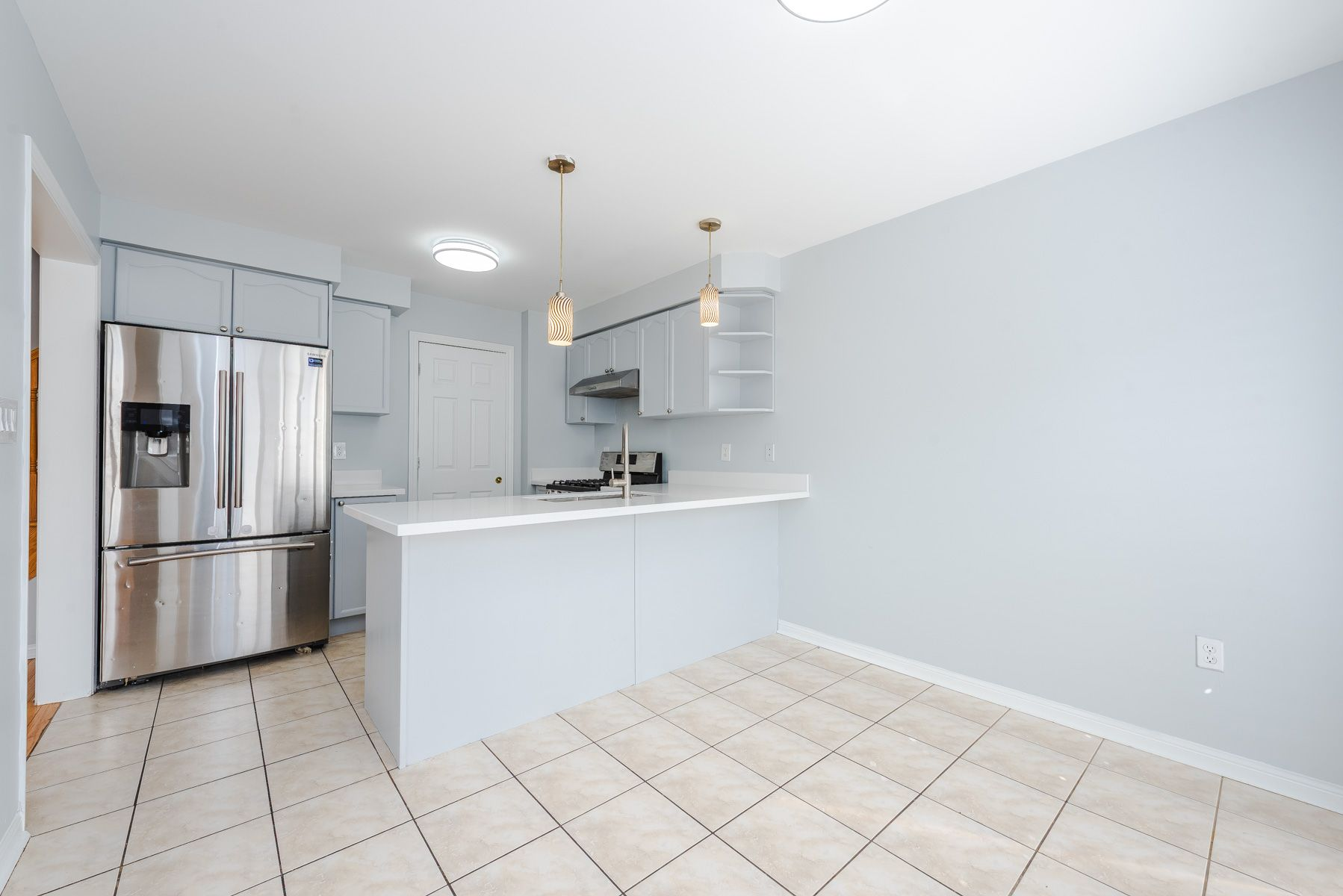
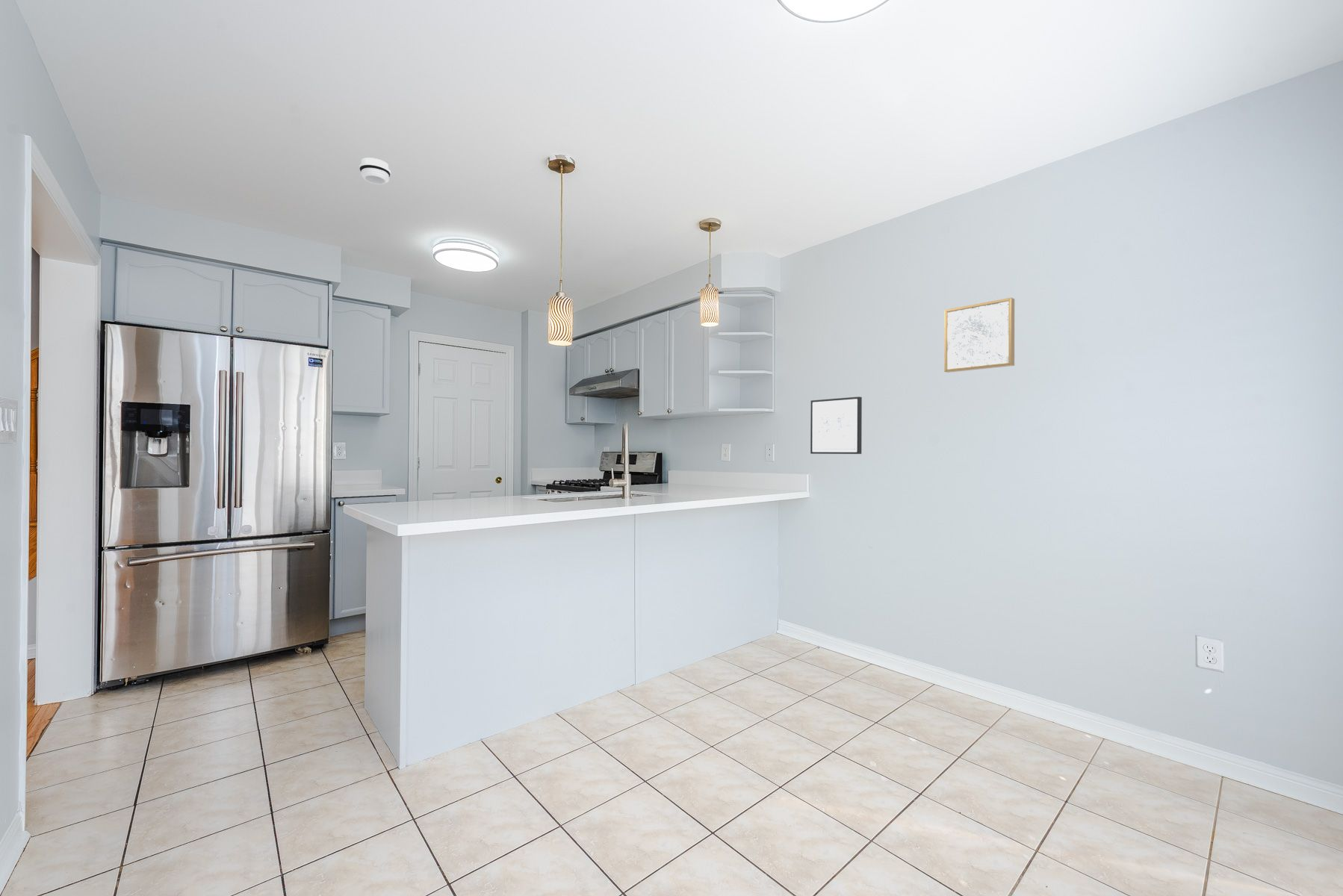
+ wall art [943,297,1015,373]
+ smoke detector [359,157,391,185]
+ wall art [810,396,863,455]
